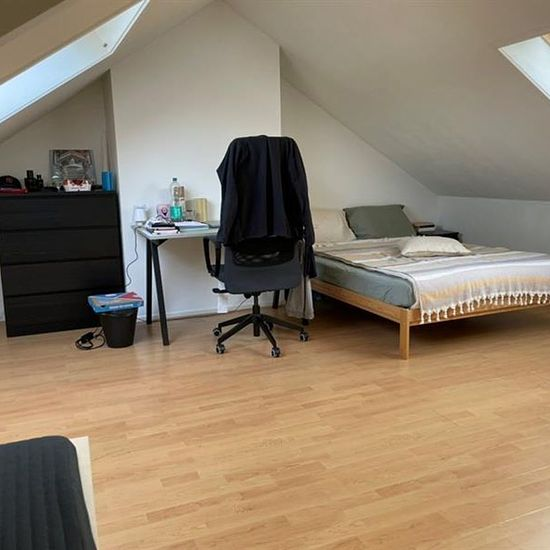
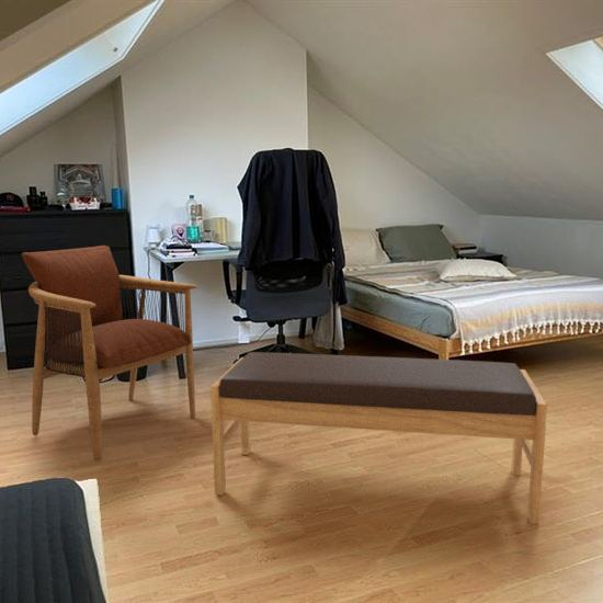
+ armchair [21,244,198,463]
+ bench [209,351,548,525]
